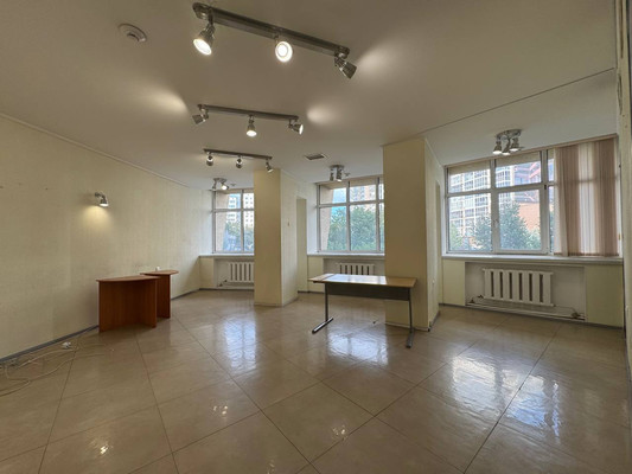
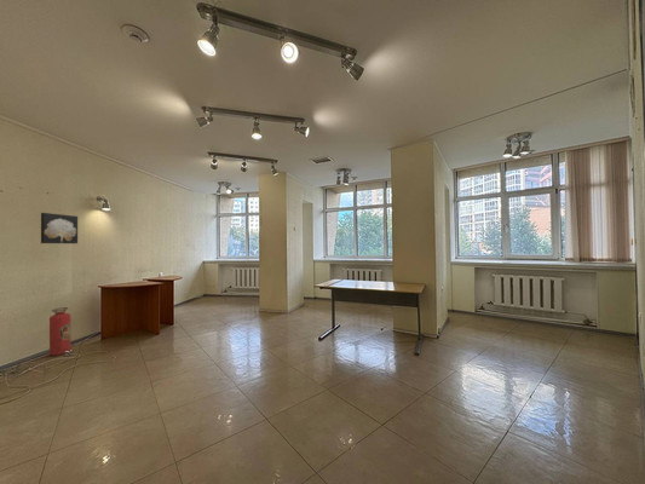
+ fire extinguisher [48,306,73,357]
+ wall art [40,212,79,244]
